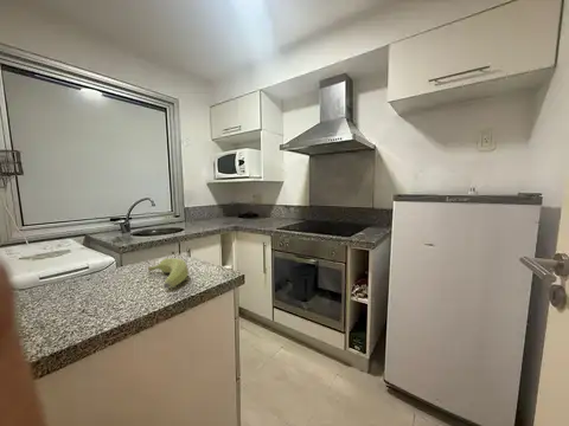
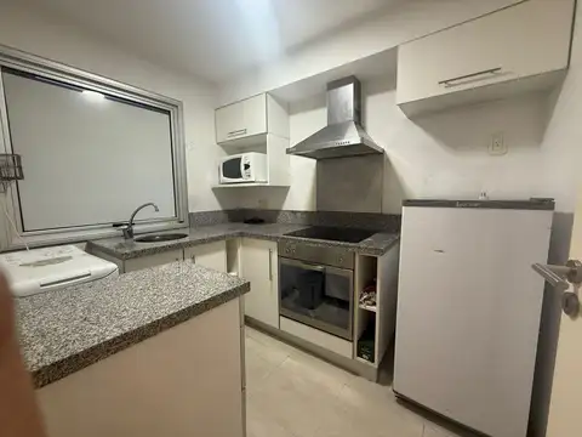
- banana [147,257,190,290]
